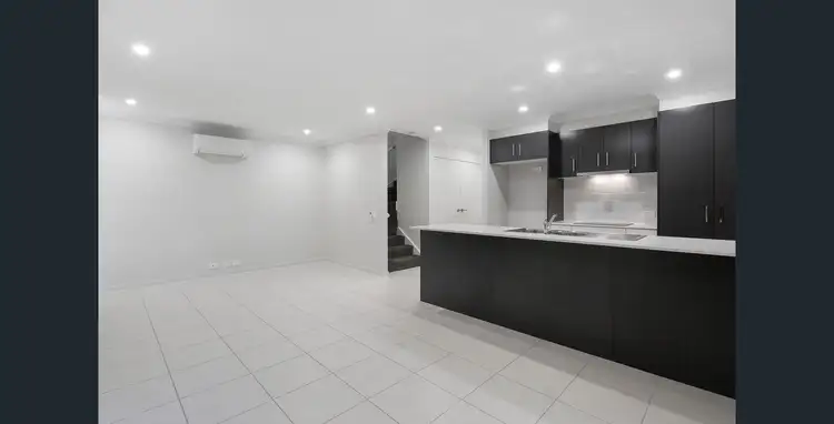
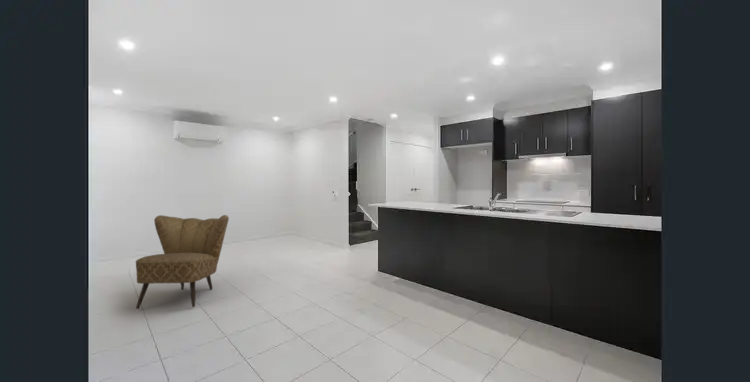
+ armchair [135,214,230,310]
